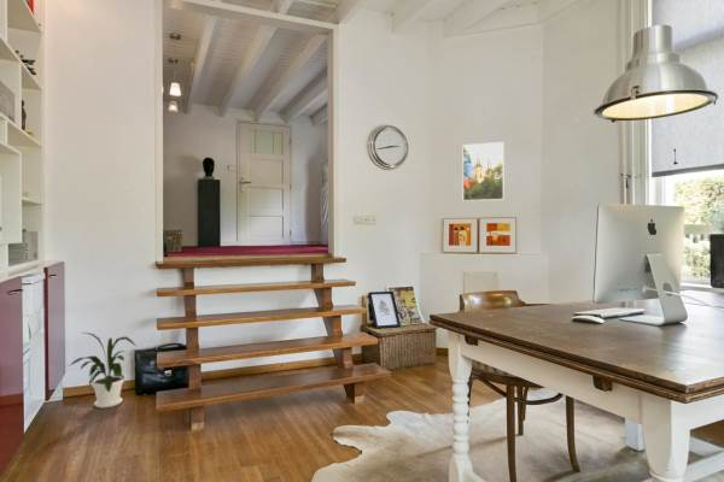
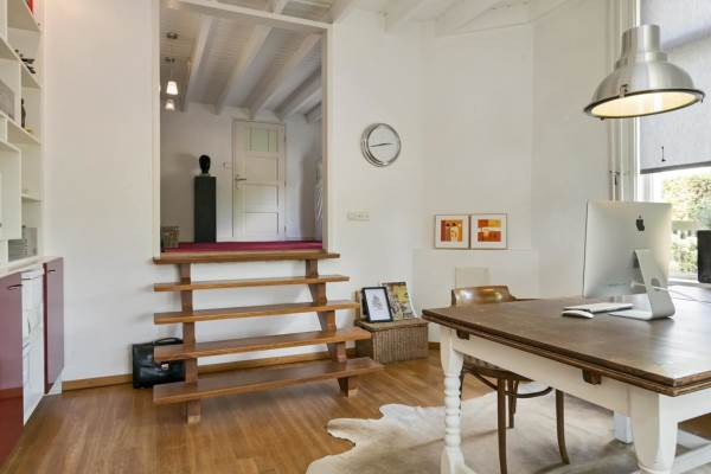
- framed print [461,141,506,202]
- house plant [69,331,138,410]
